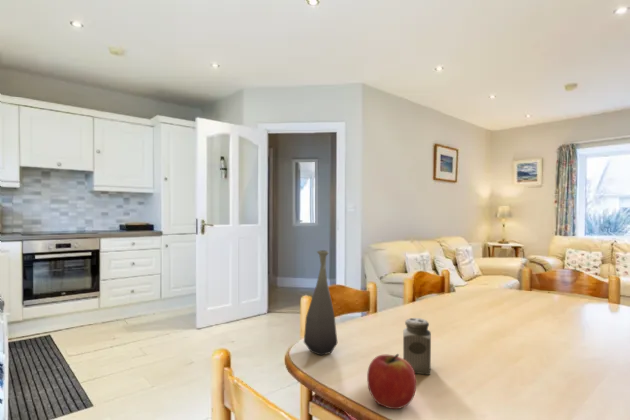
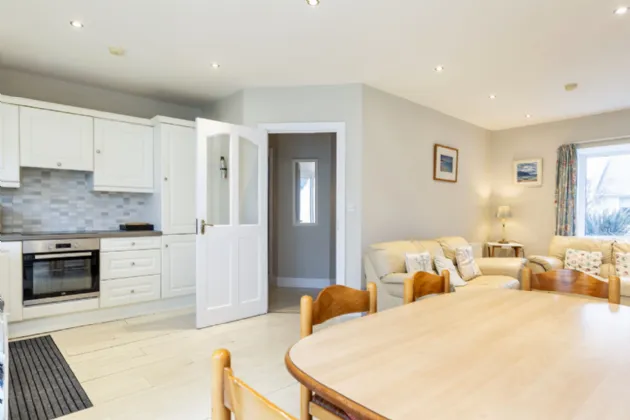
- salt shaker [402,317,432,376]
- apple [366,353,417,410]
- bottle [303,249,338,356]
